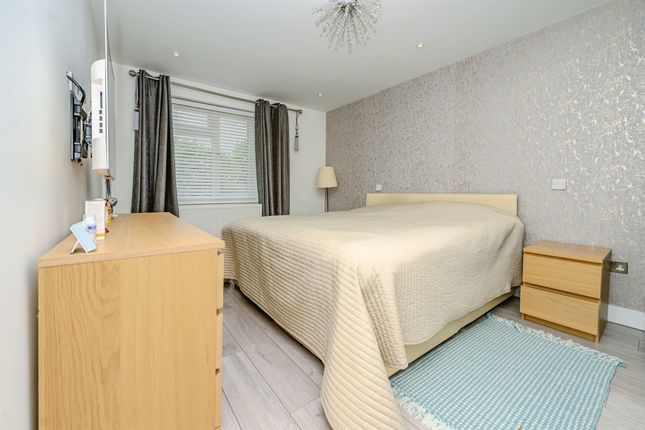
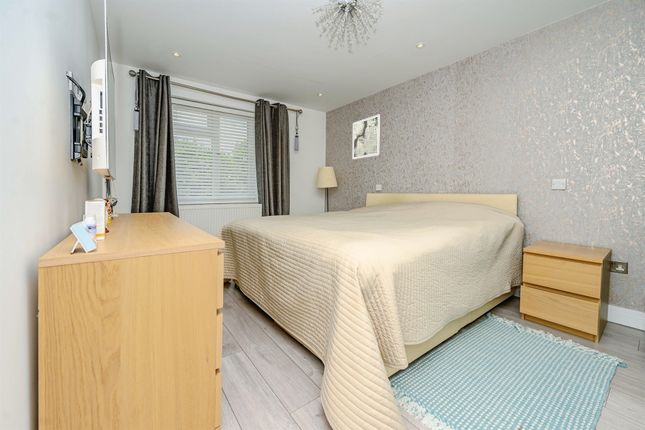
+ wall art [352,113,382,160]
